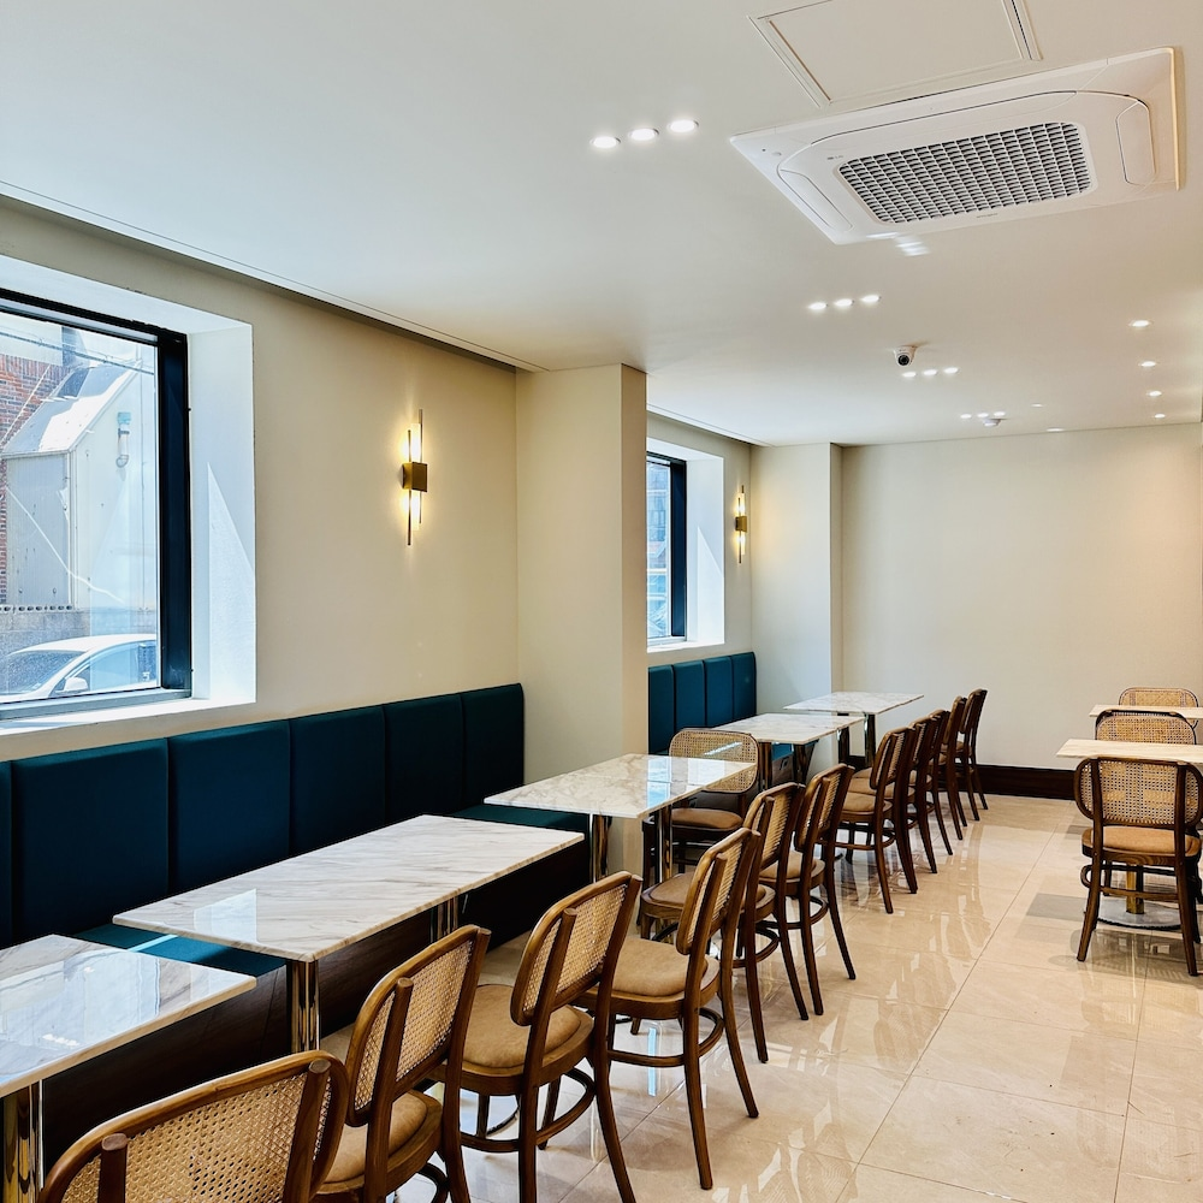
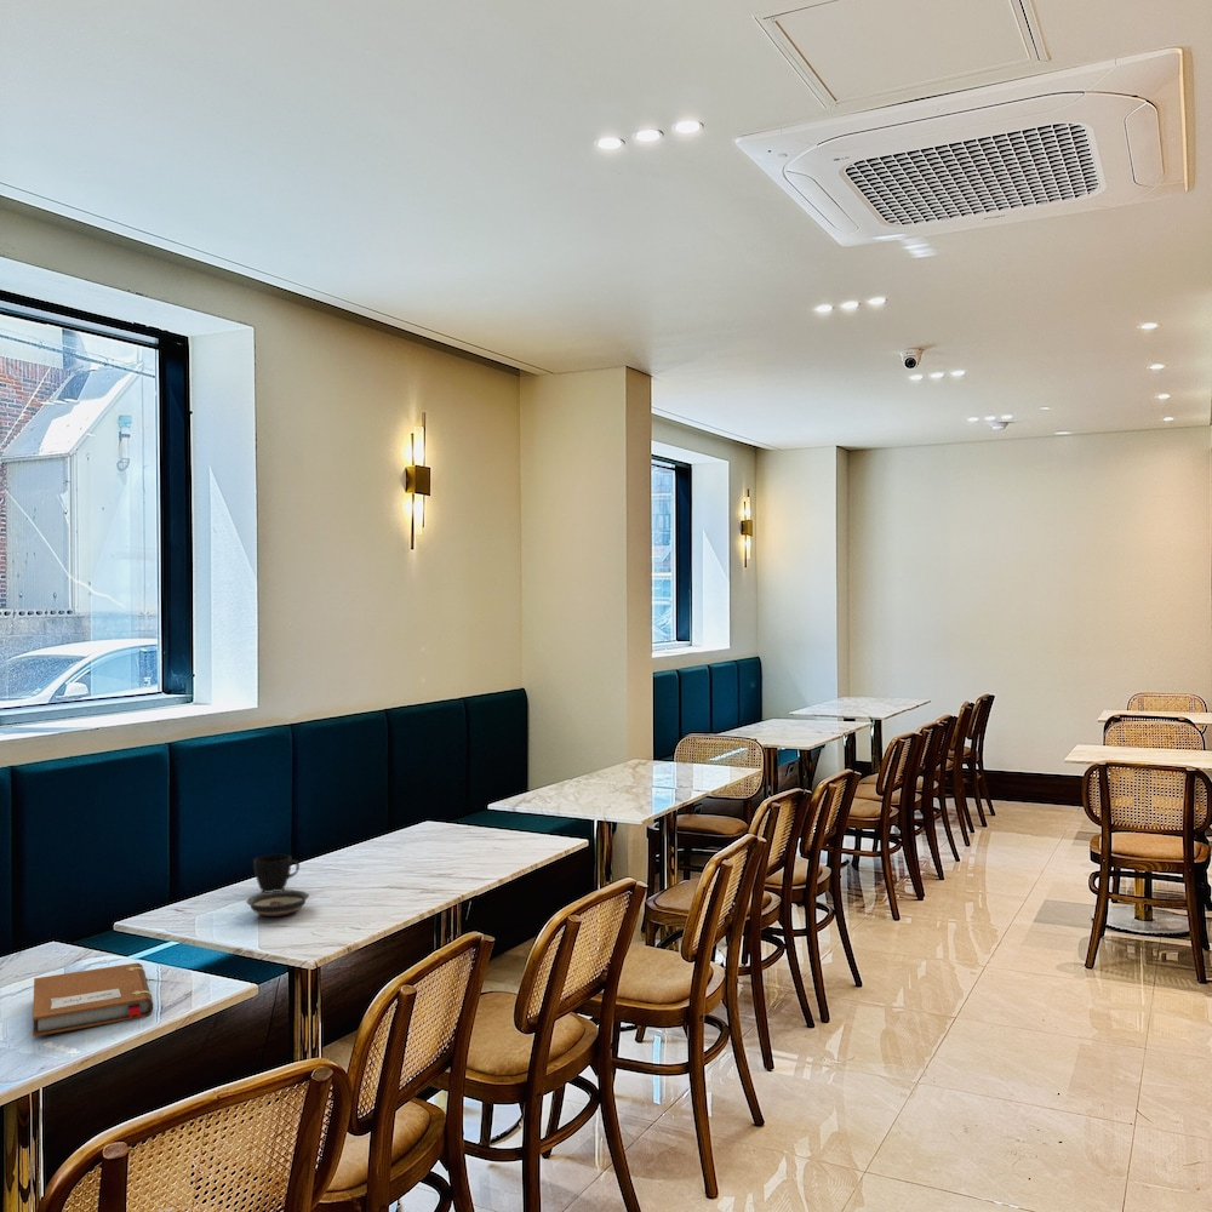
+ notebook [32,962,154,1037]
+ cup [252,853,301,893]
+ saucer [246,890,310,917]
